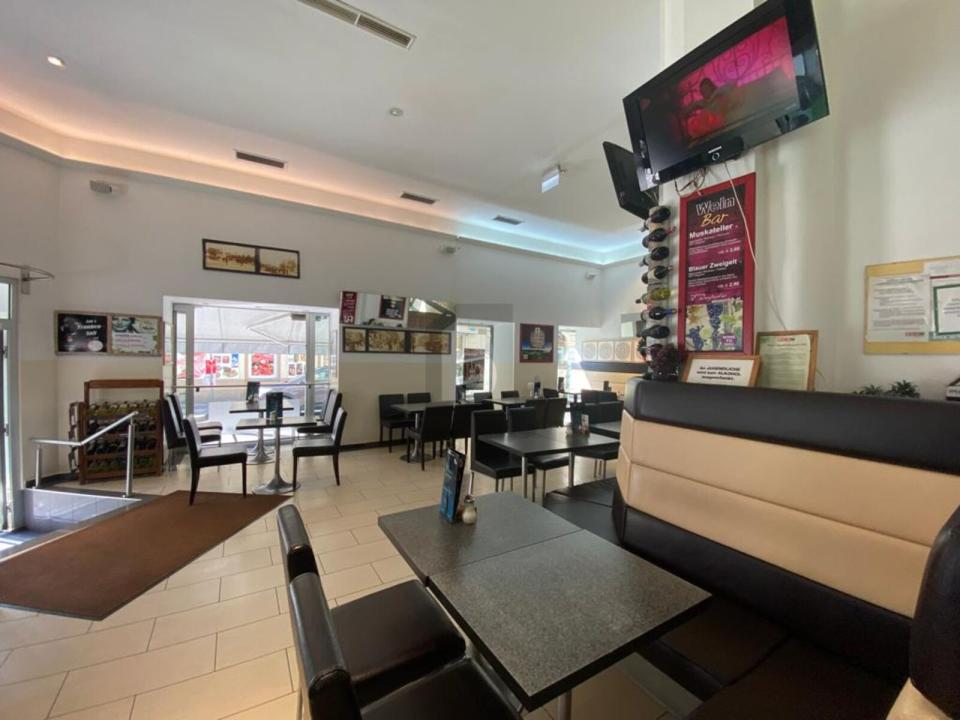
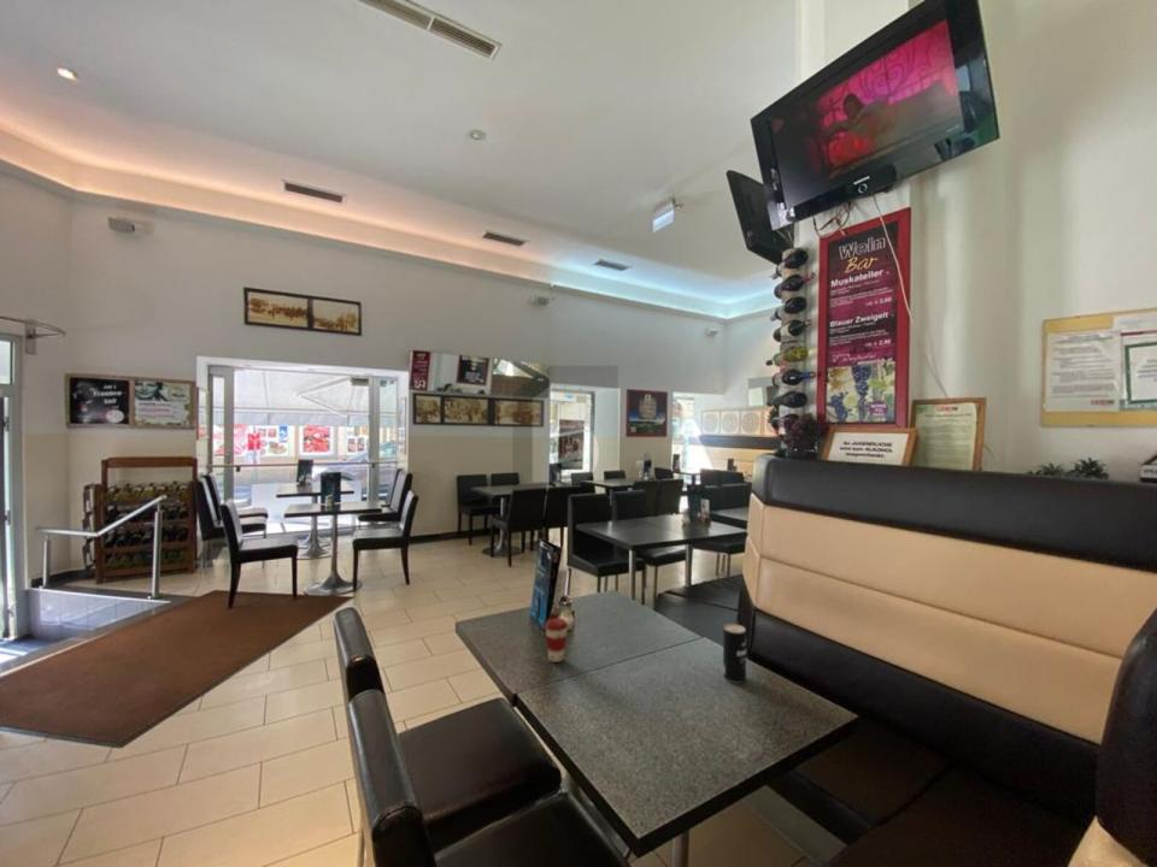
+ coffee cup [544,617,569,663]
+ beverage can [722,623,747,684]
